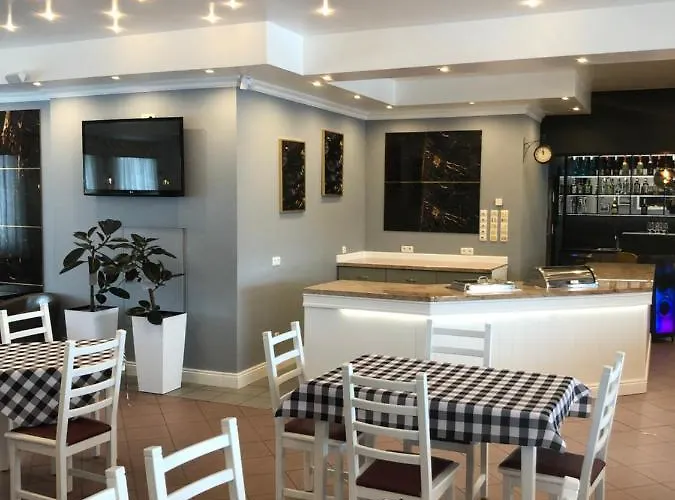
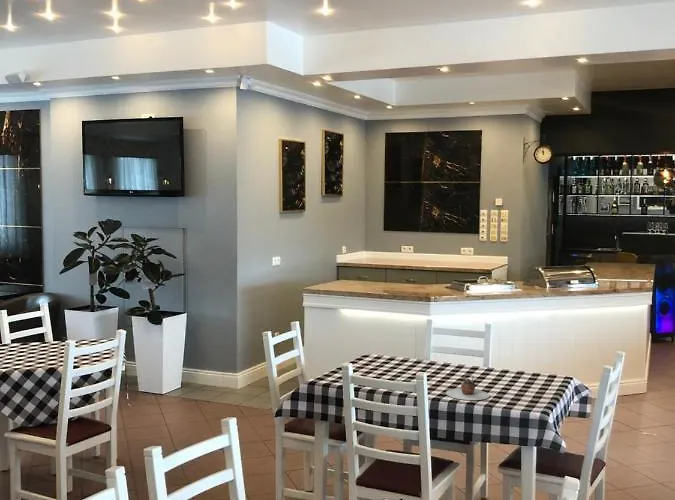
+ teapot [445,373,491,401]
